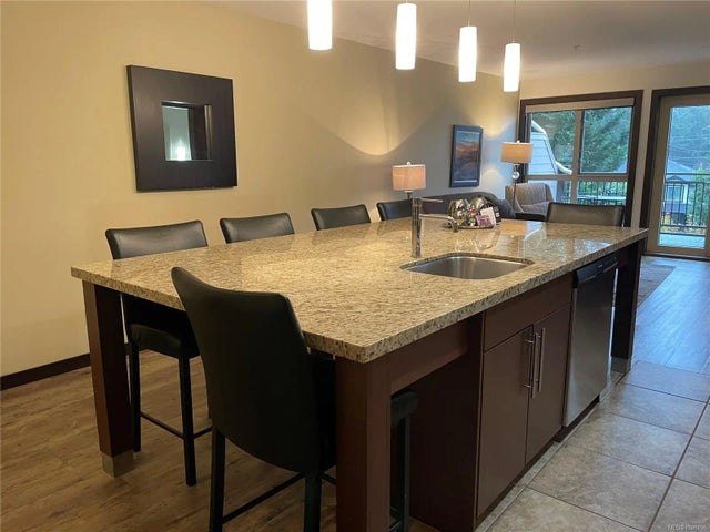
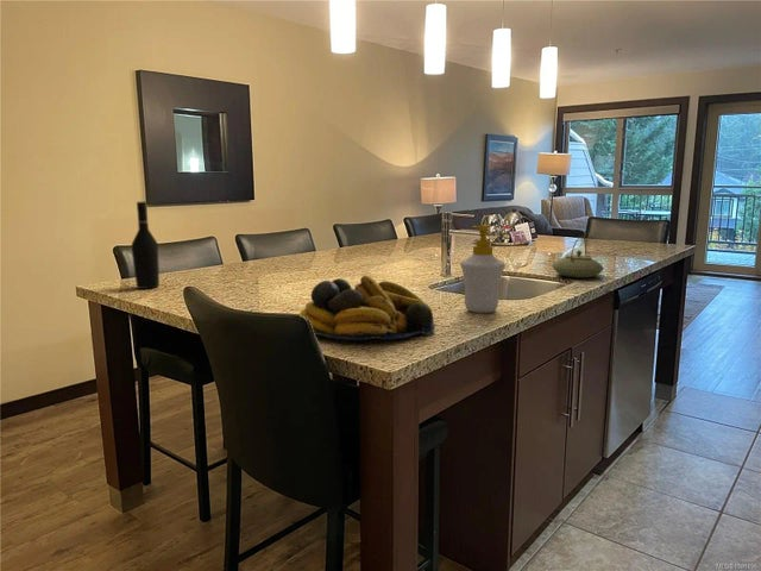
+ teapot [551,236,605,278]
+ wine bottle [131,201,161,290]
+ fruit bowl [298,274,436,341]
+ soap bottle [459,224,507,314]
